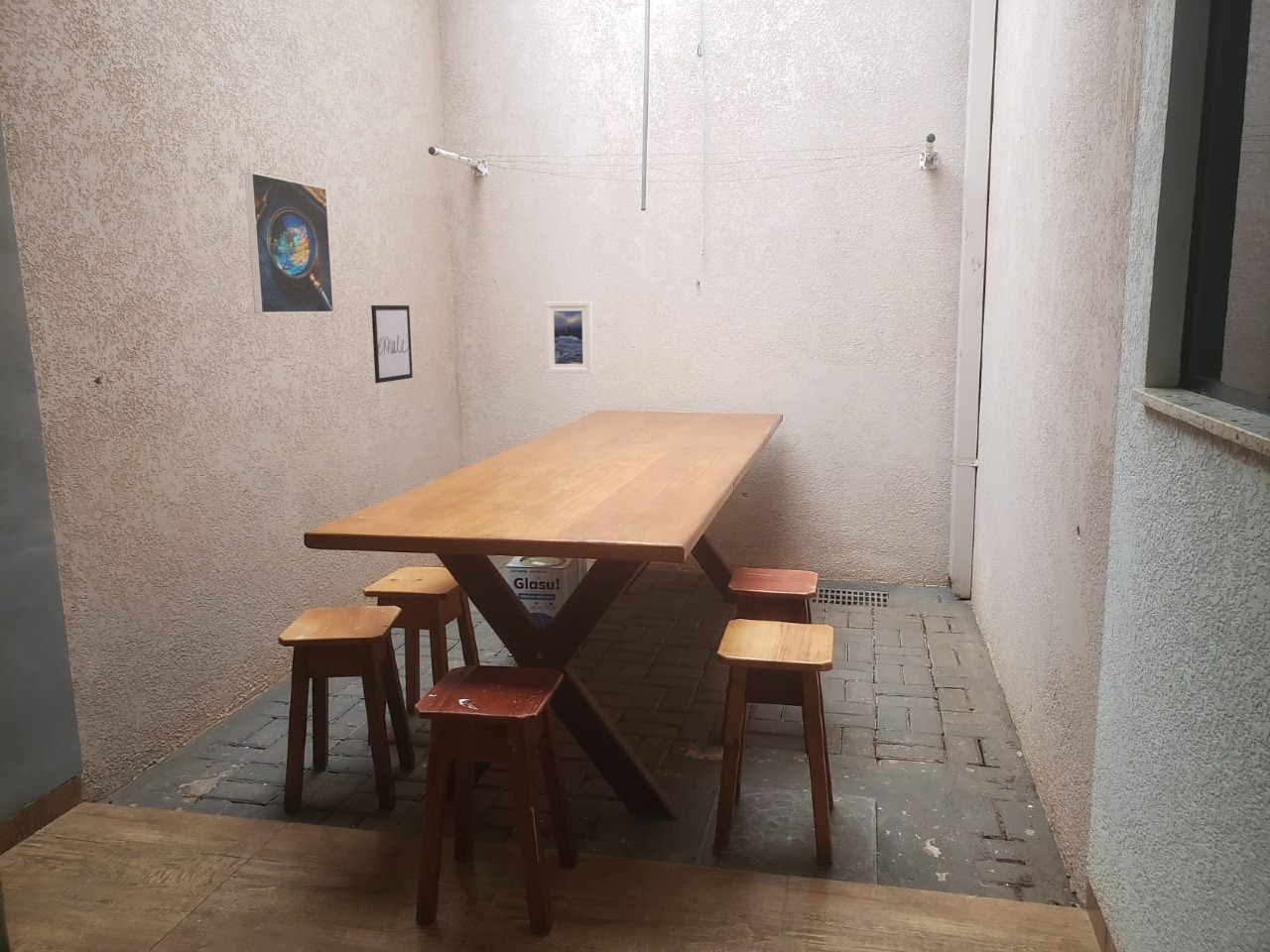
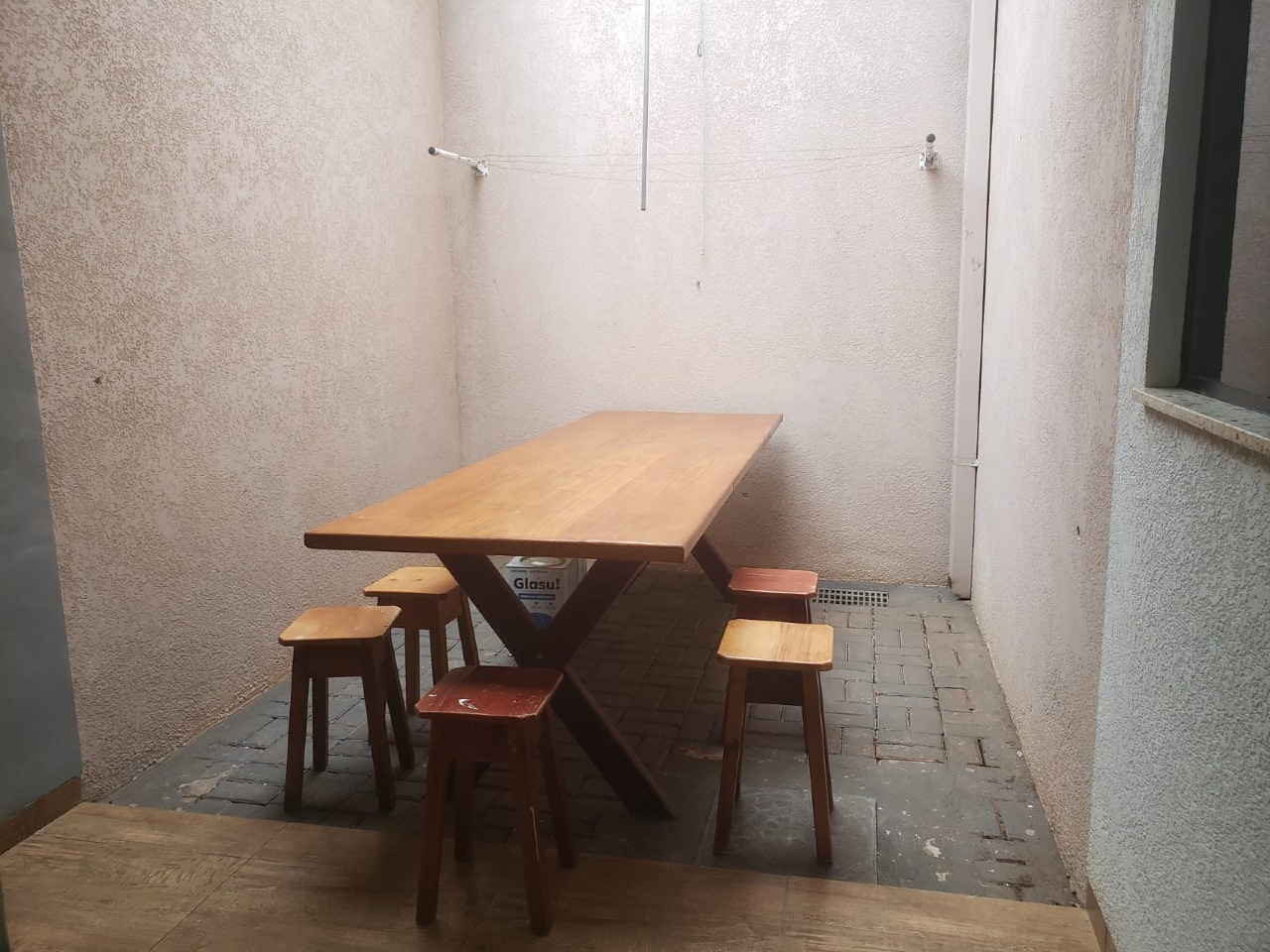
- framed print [544,300,593,374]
- wall art [370,304,414,384]
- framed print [243,172,334,314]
